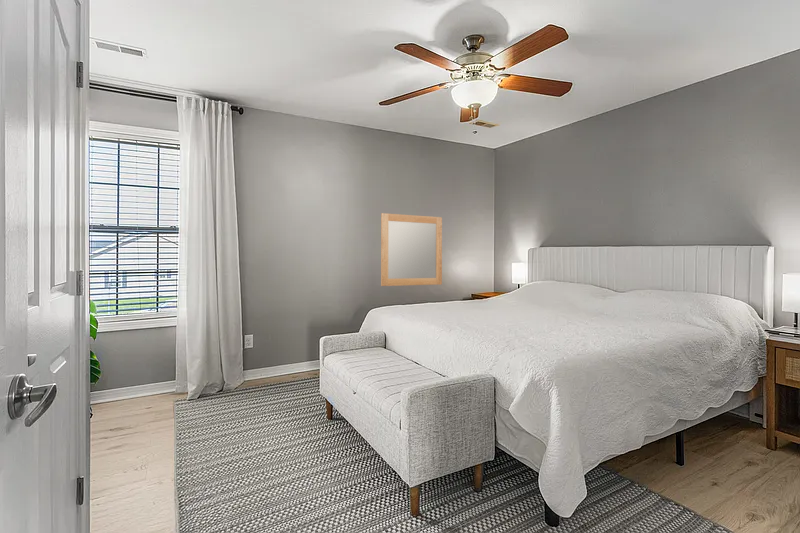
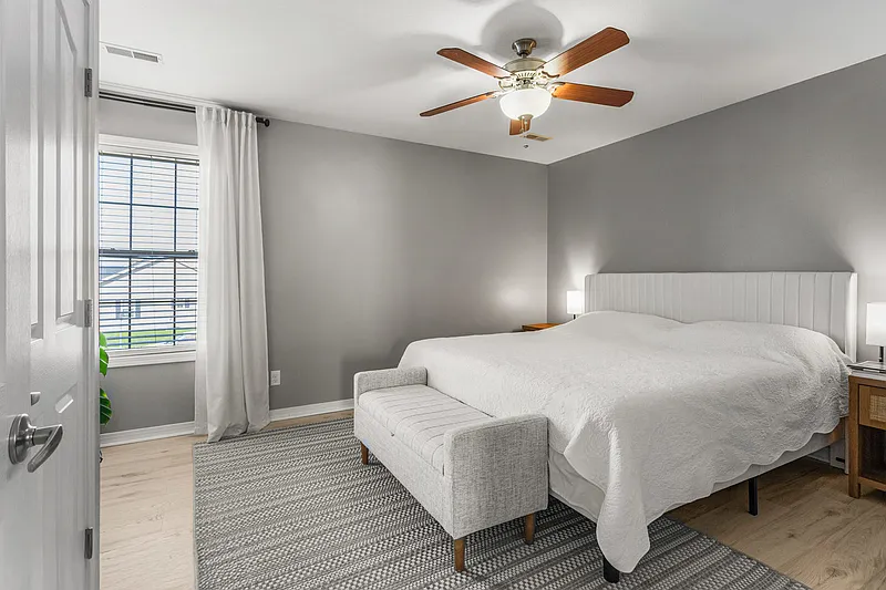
- home mirror [380,212,443,287]
